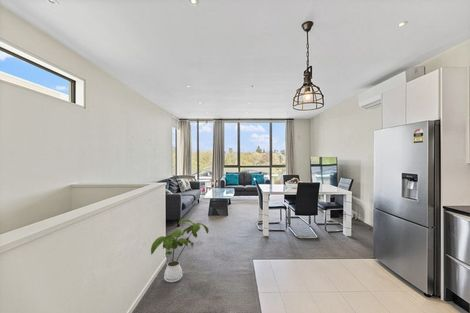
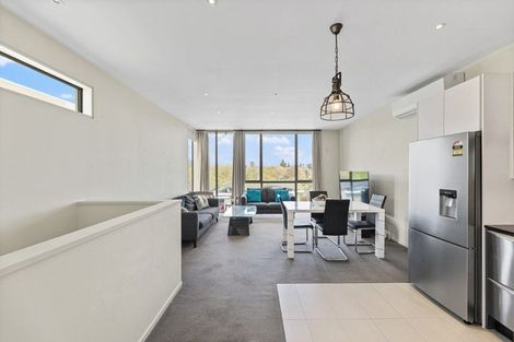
- house plant [150,218,210,283]
